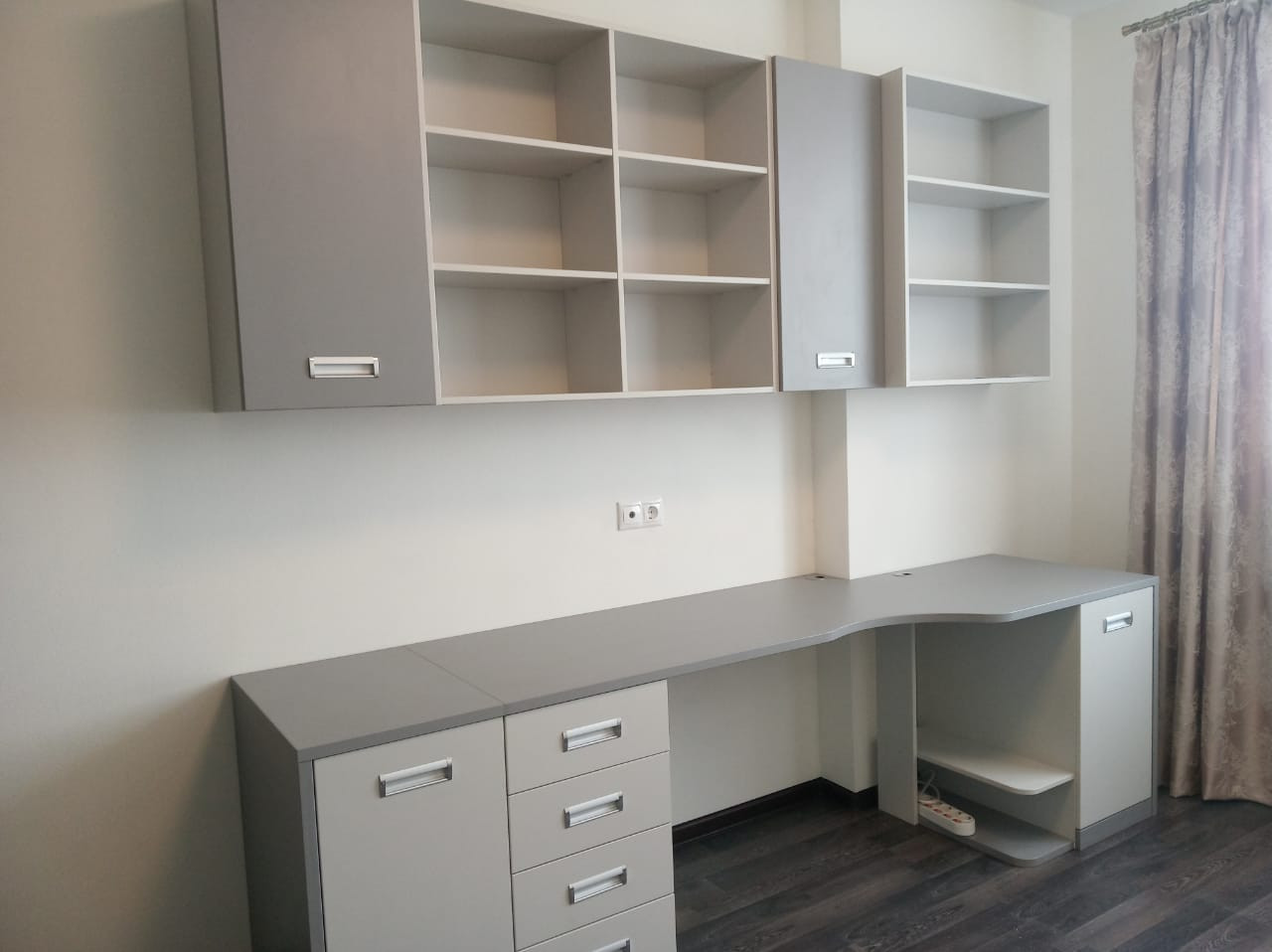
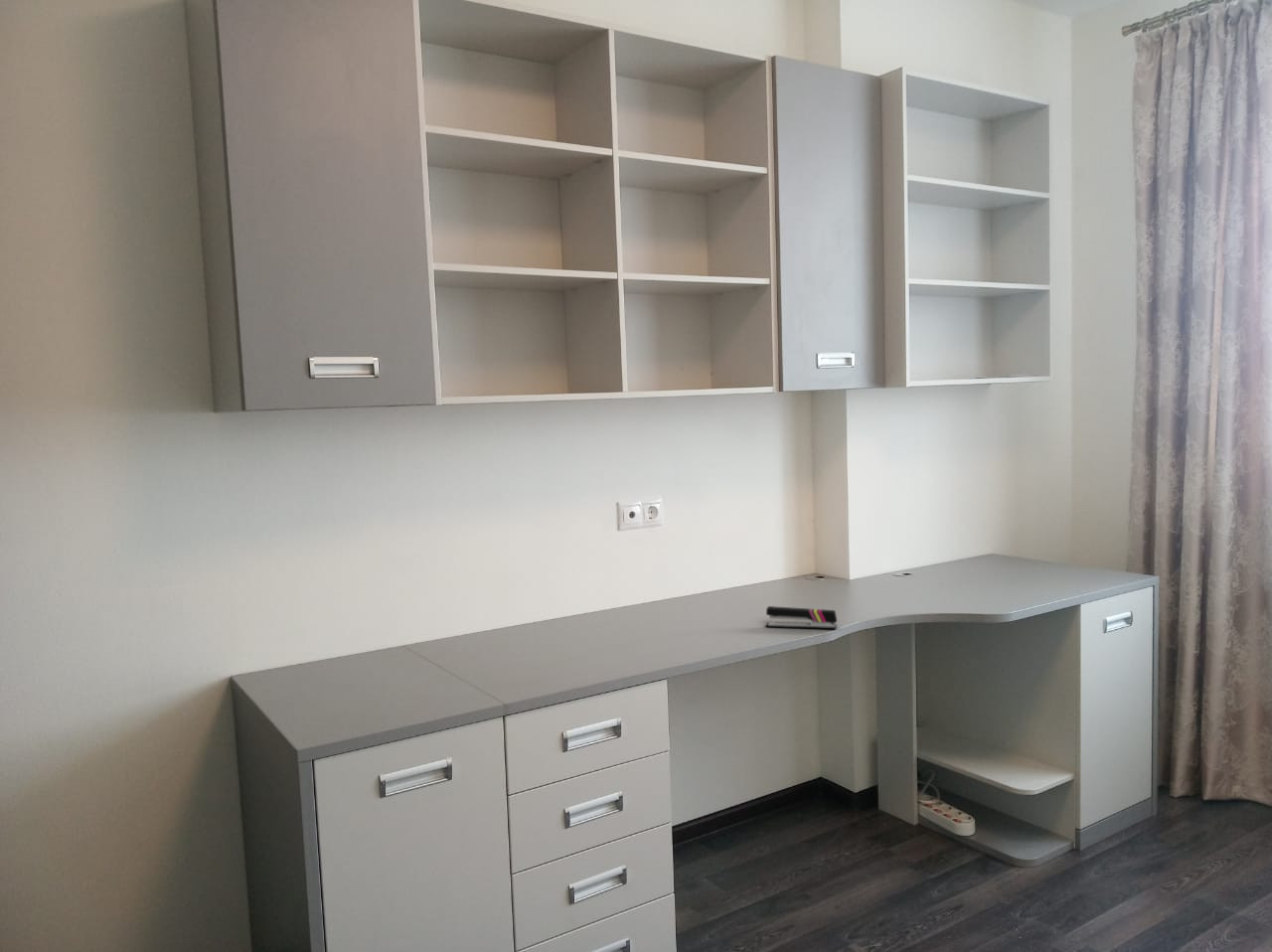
+ stapler [765,605,838,630]
